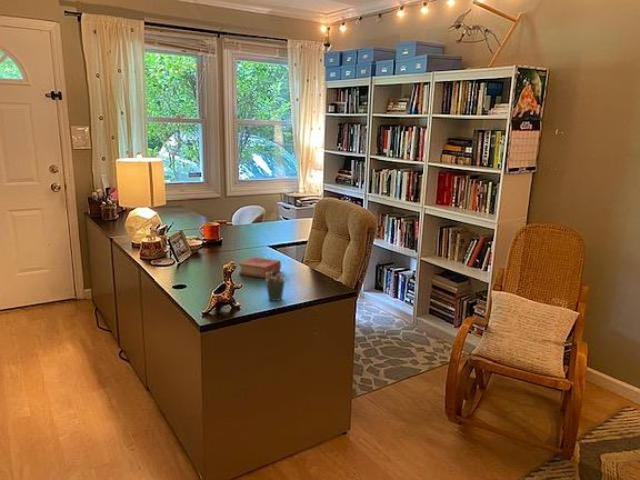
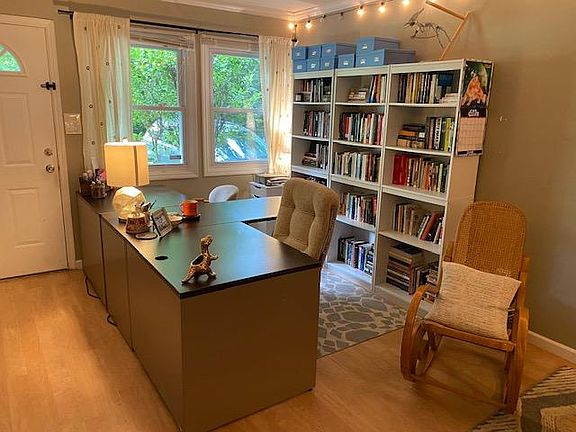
- pen holder [264,270,286,302]
- book [238,257,282,279]
